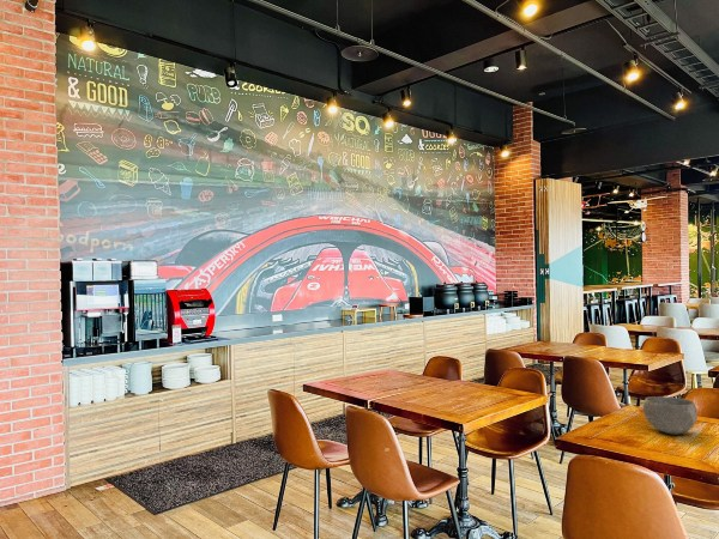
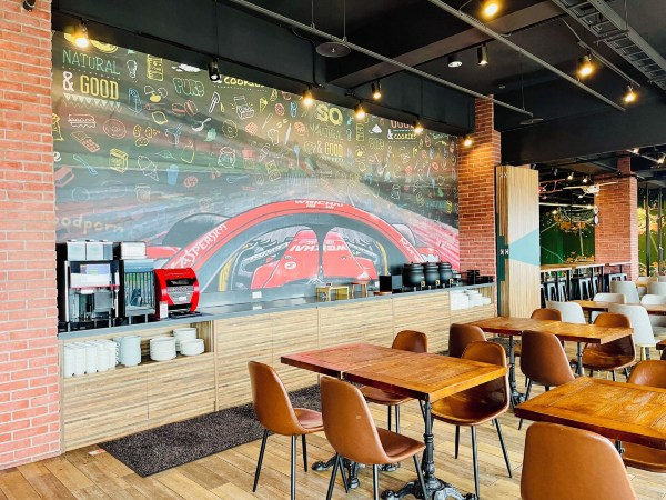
- bowl [642,395,699,436]
